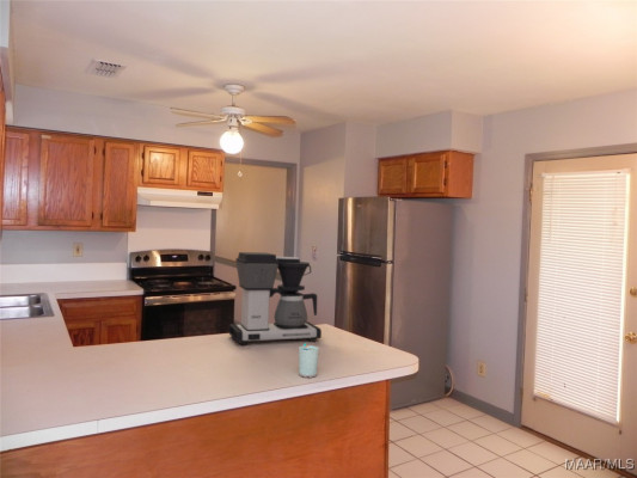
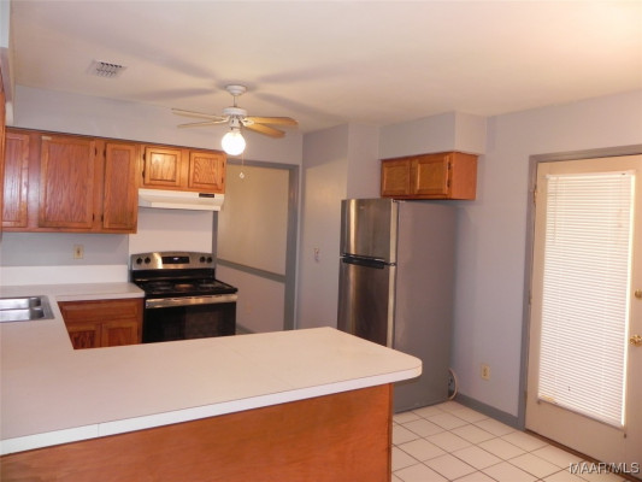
- cup [298,342,320,379]
- coffee maker [228,251,323,347]
